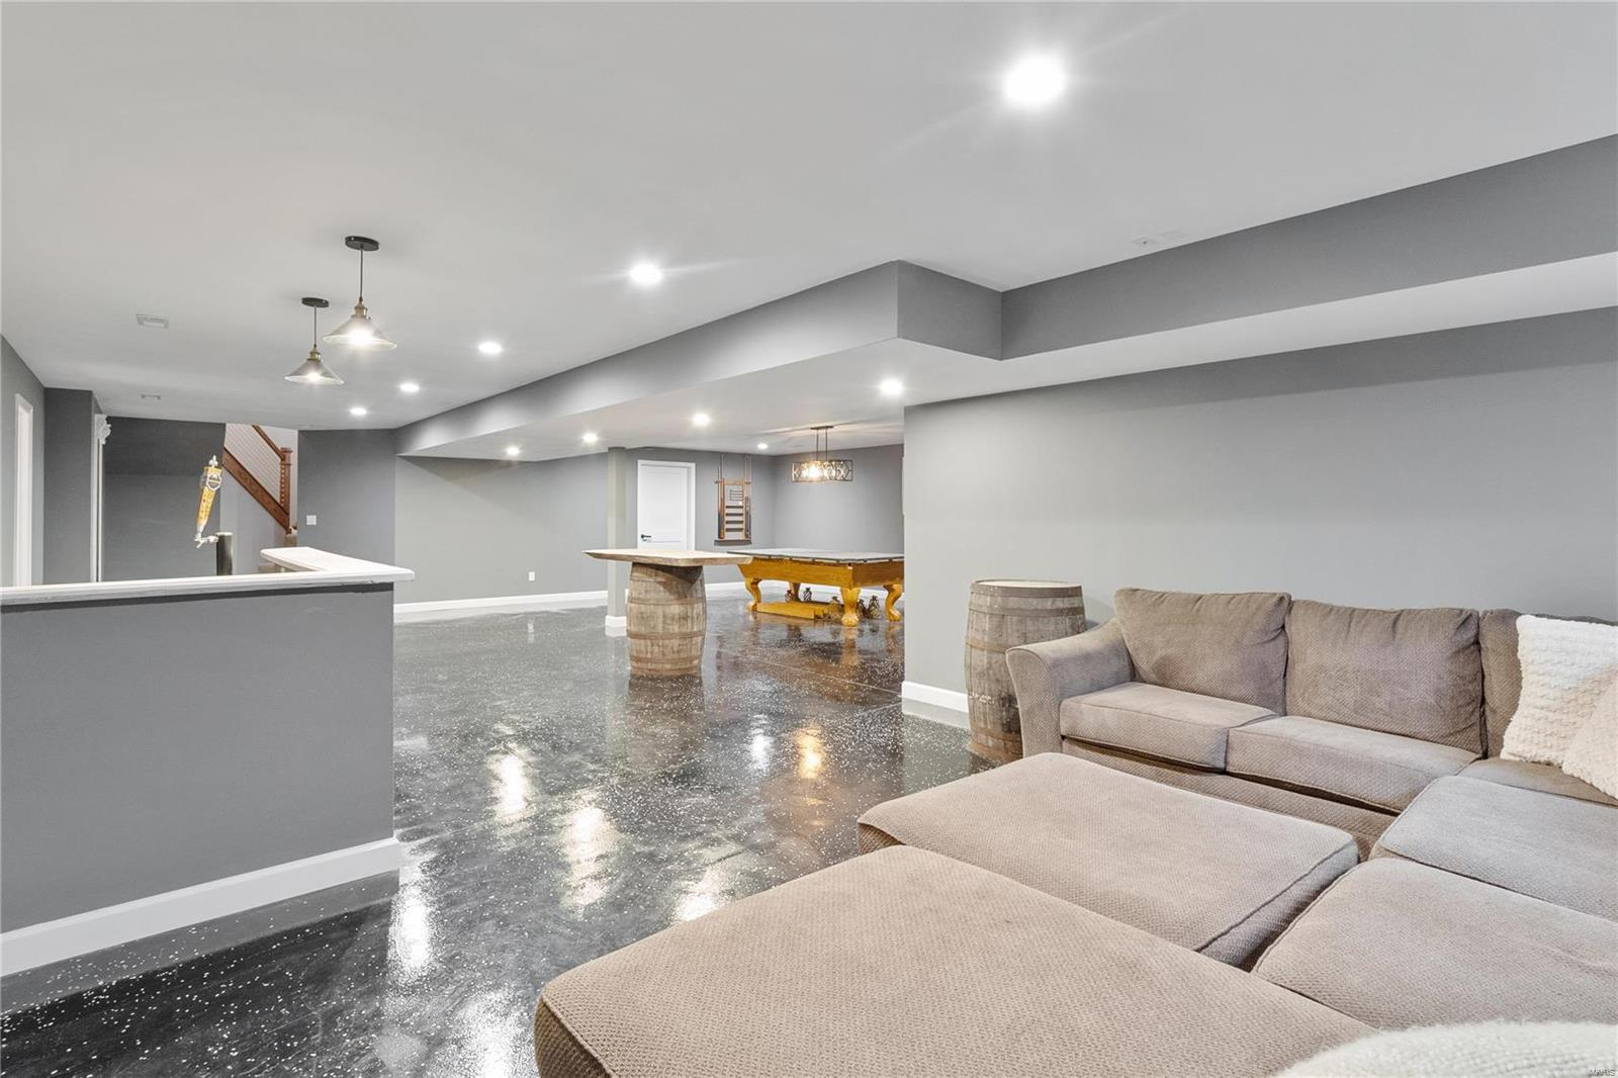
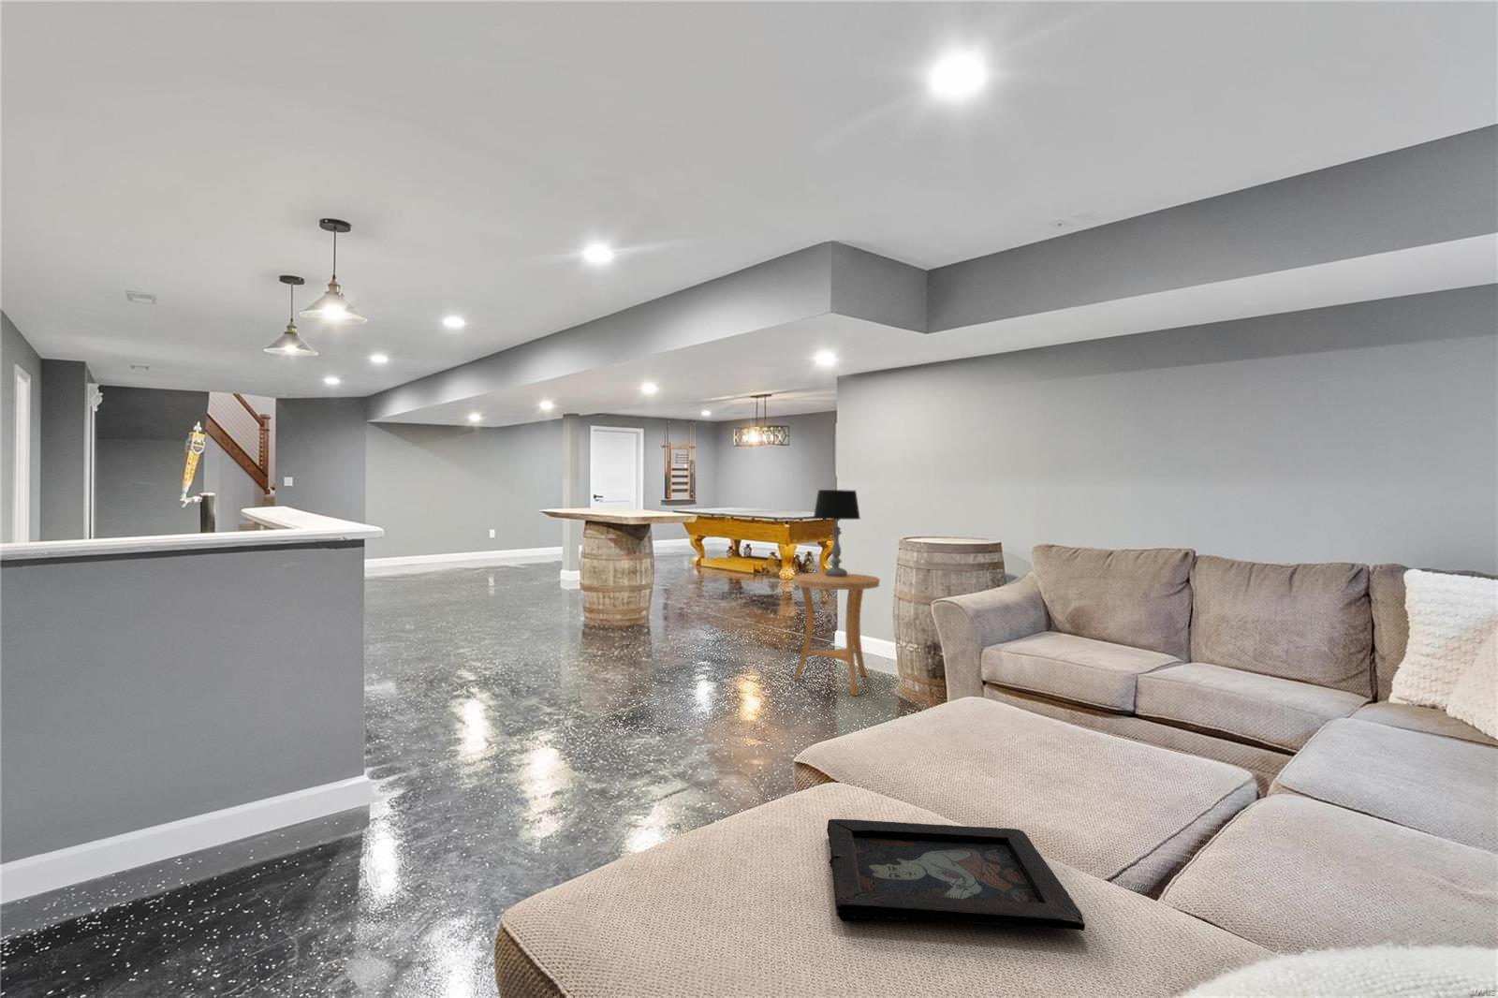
+ side table [791,573,881,696]
+ table lamp [813,489,861,577]
+ decorative tray [825,819,1086,931]
